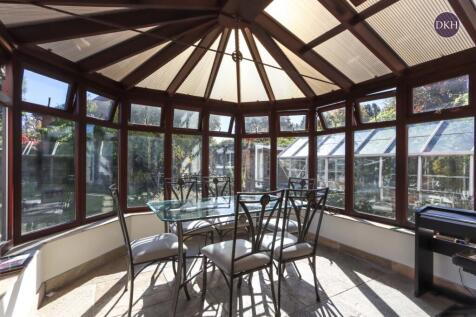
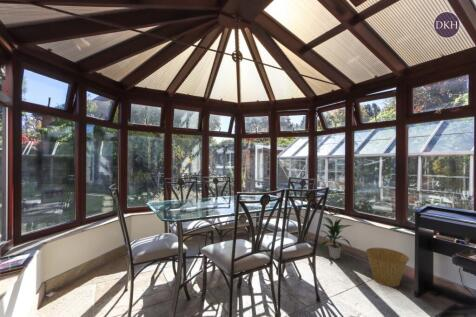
+ basket [365,247,410,288]
+ indoor plant [319,216,353,260]
